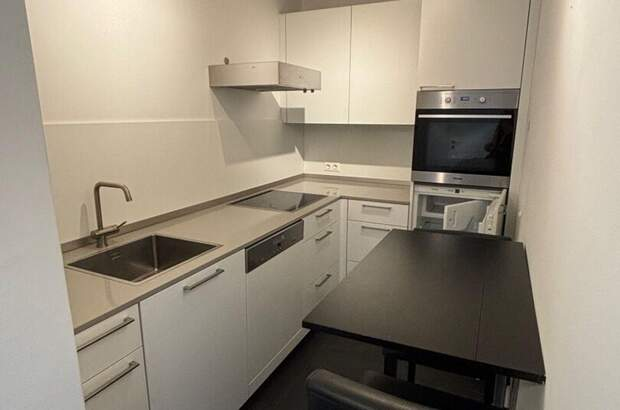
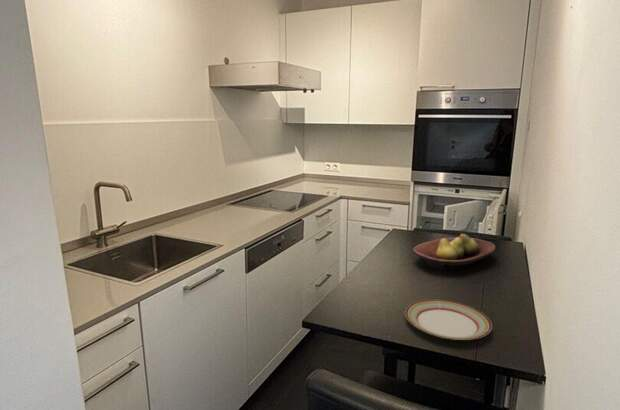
+ plate [404,299,493,341]
+ fruit bowl [412,233,496,271]
